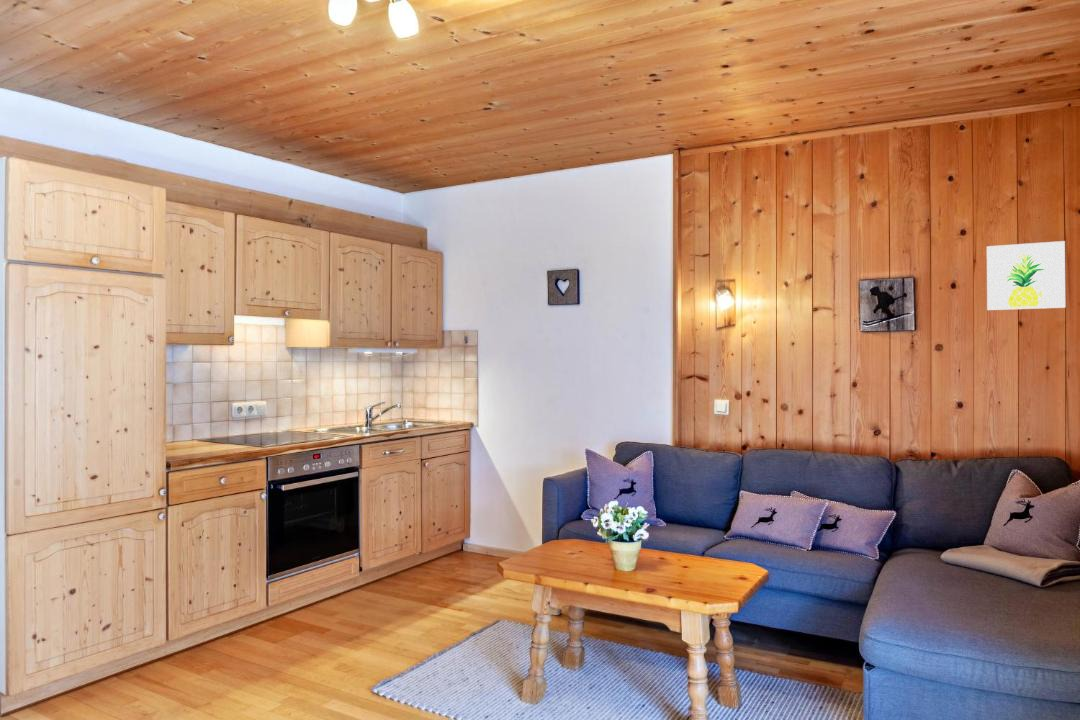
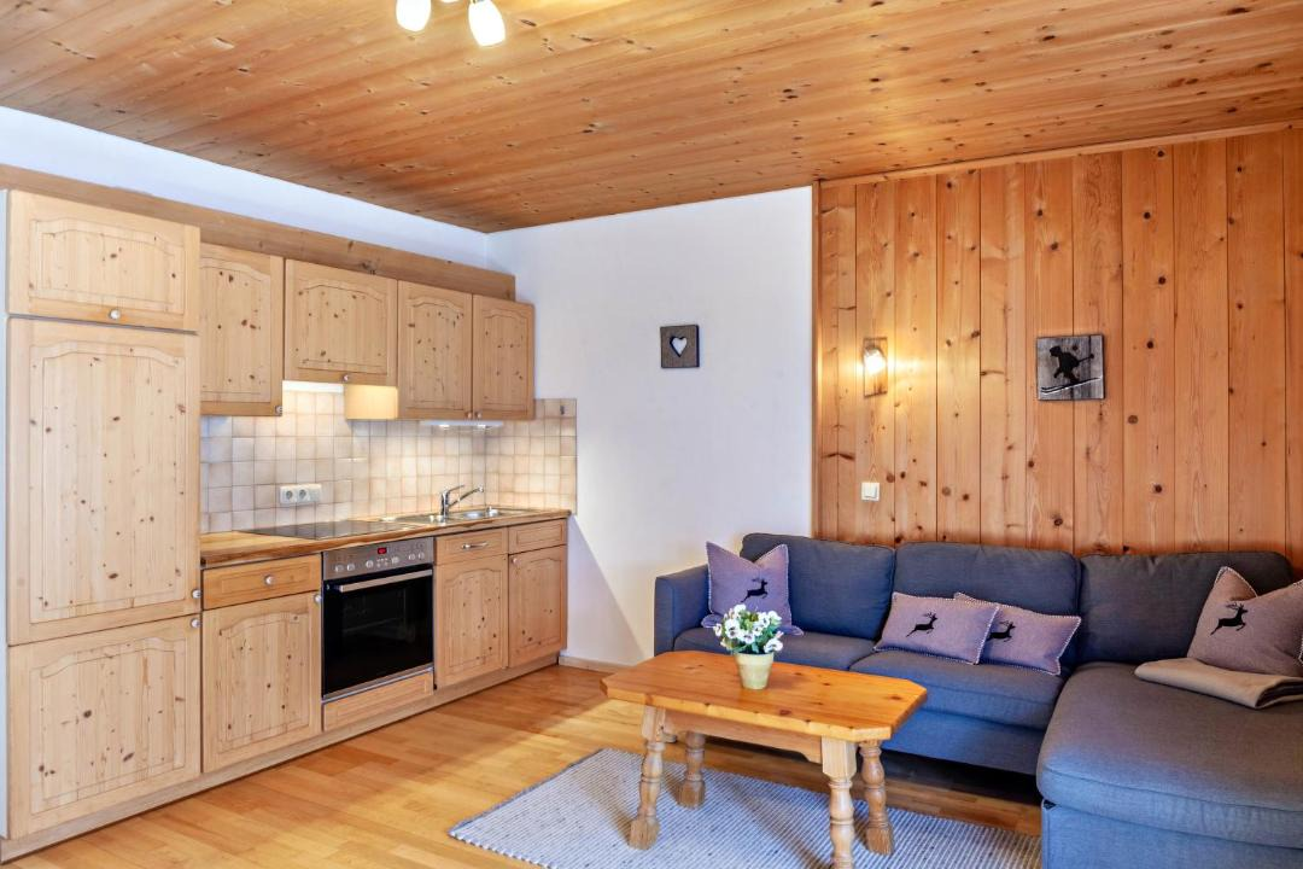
- wall art [986,240,1066,311]
